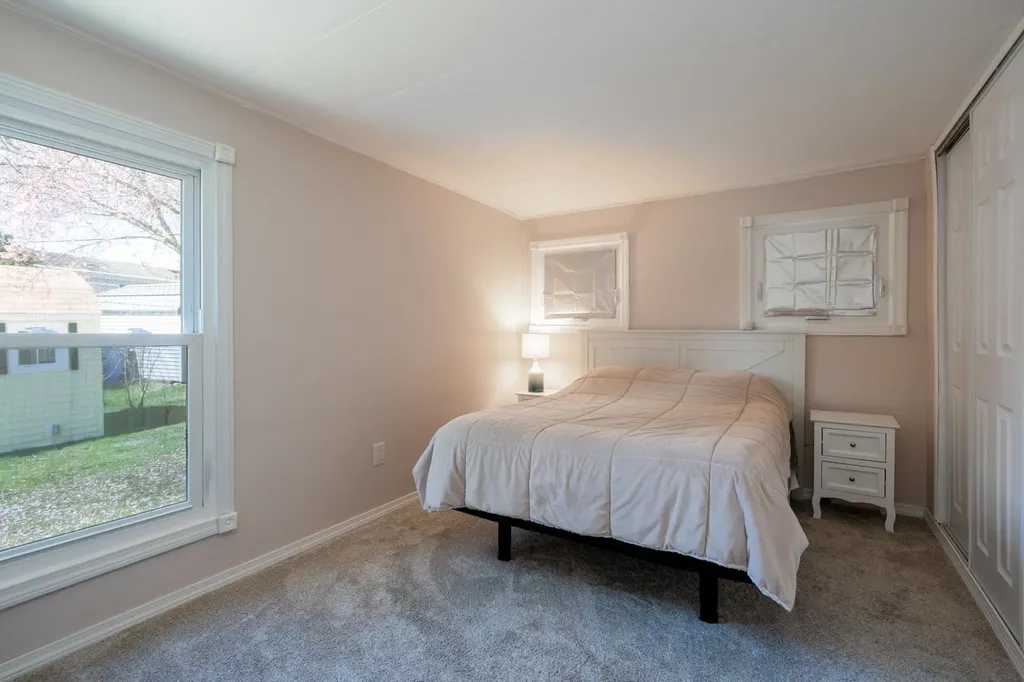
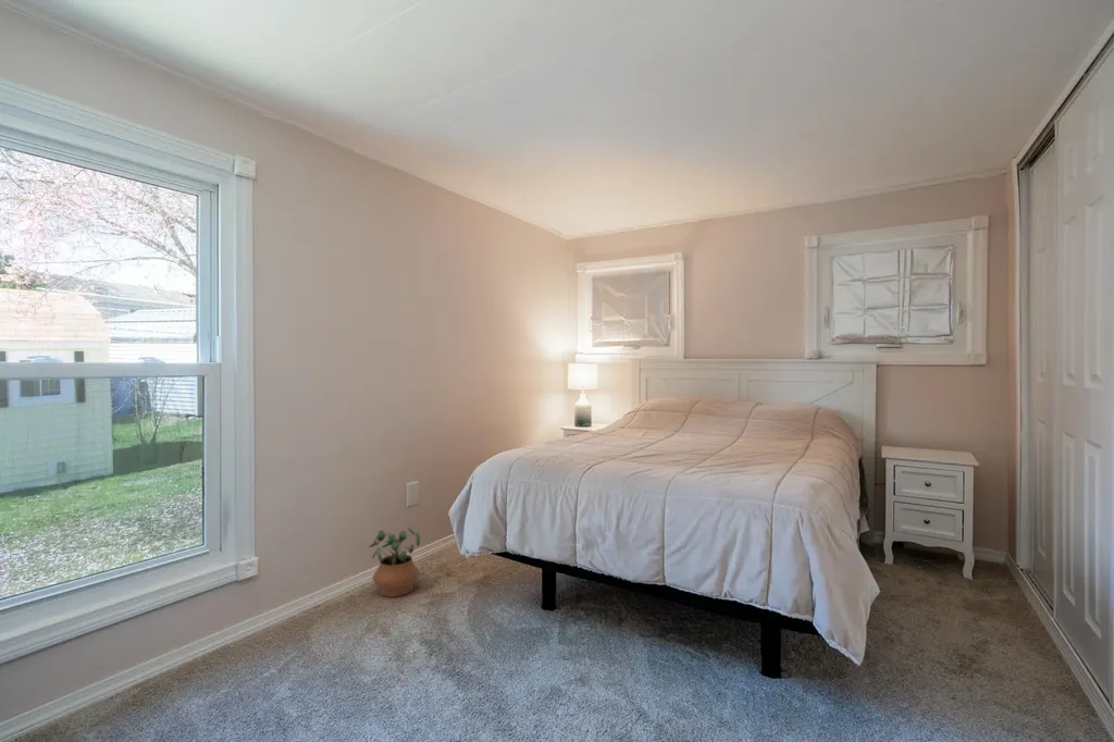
+ potted plant [368,527,421,598]
